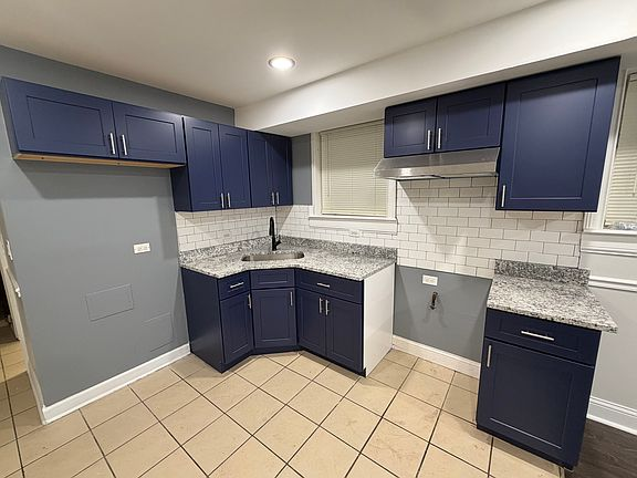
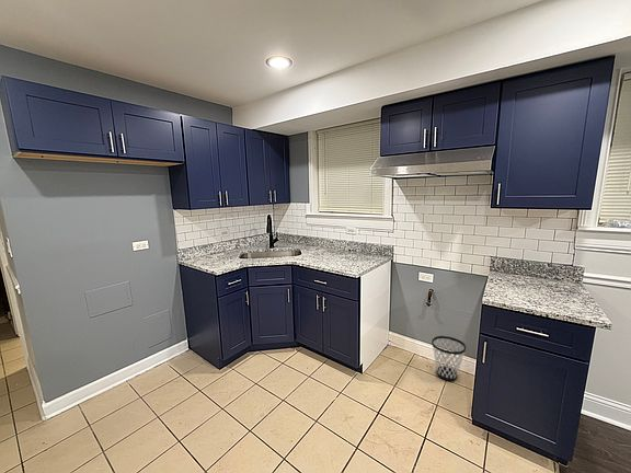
+ wastebasket [431,335,467,382]
